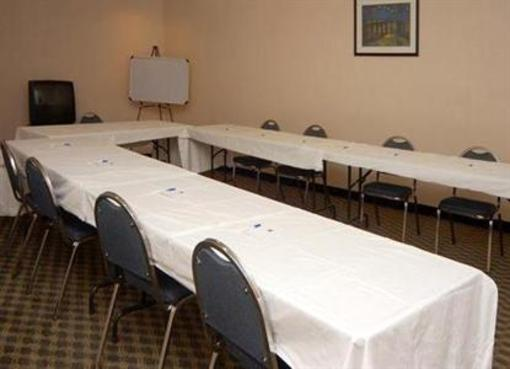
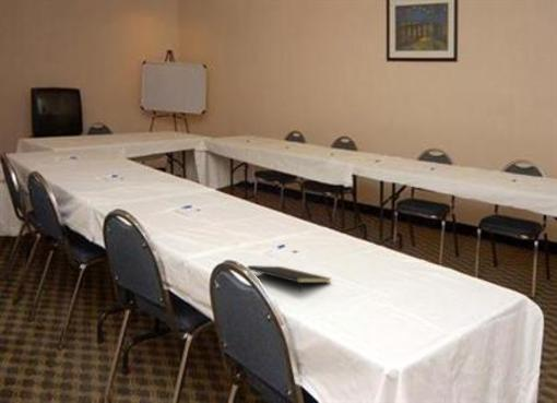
+ notepad [247,264,332,294]
